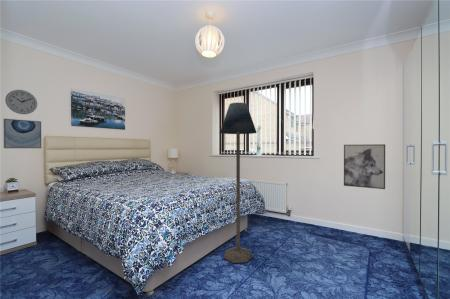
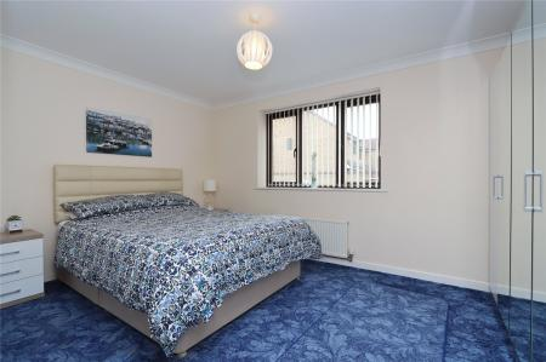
- floor lamp [219,102,258,264]
- wall clock [4,89,38,115]
- wall art [2,118,42,149]
- wall art [343,143,386,190]
